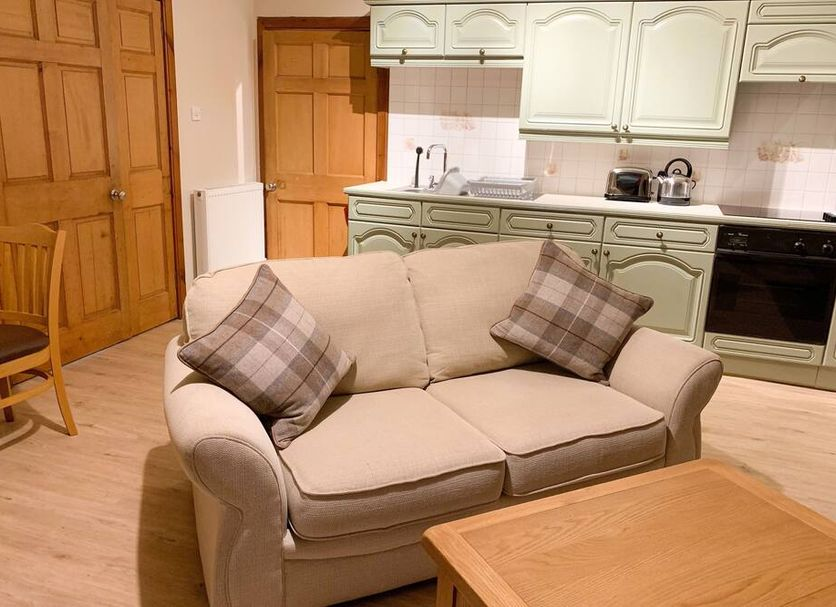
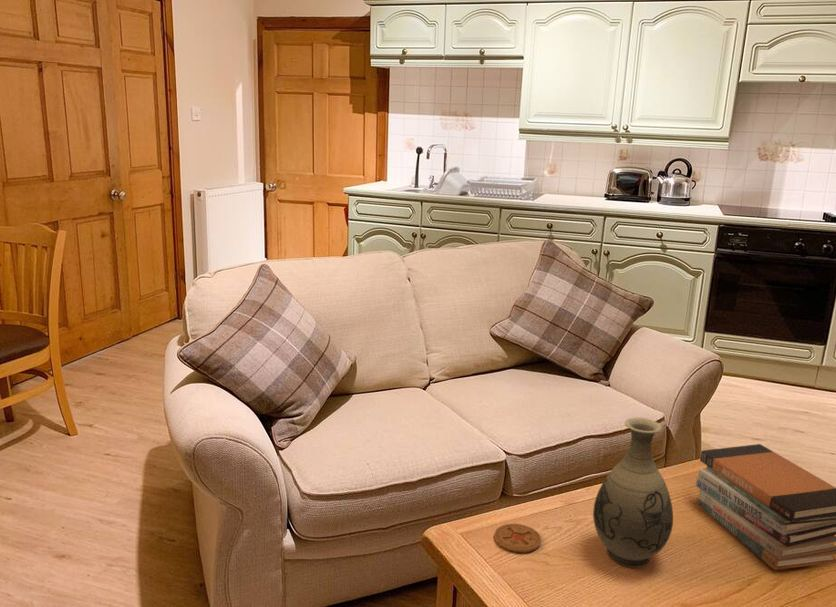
+ book stack [694,443,836,571]
+ vase [592,417,674,569]
+ coaster [493,523,542,553]
